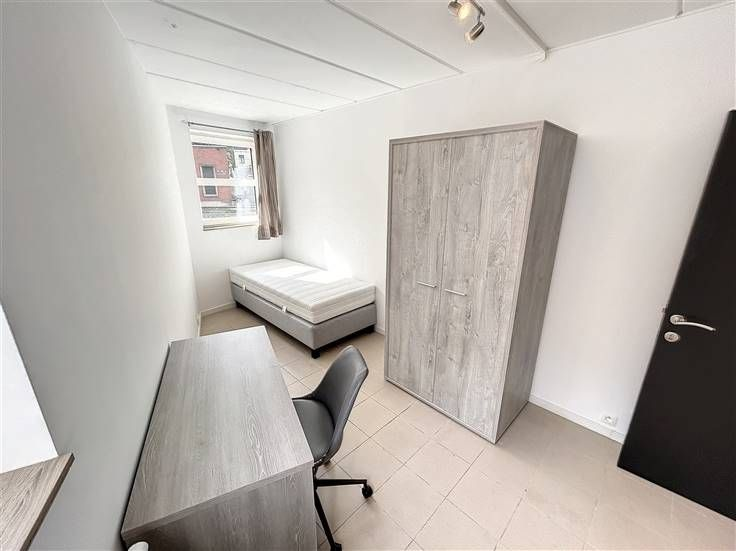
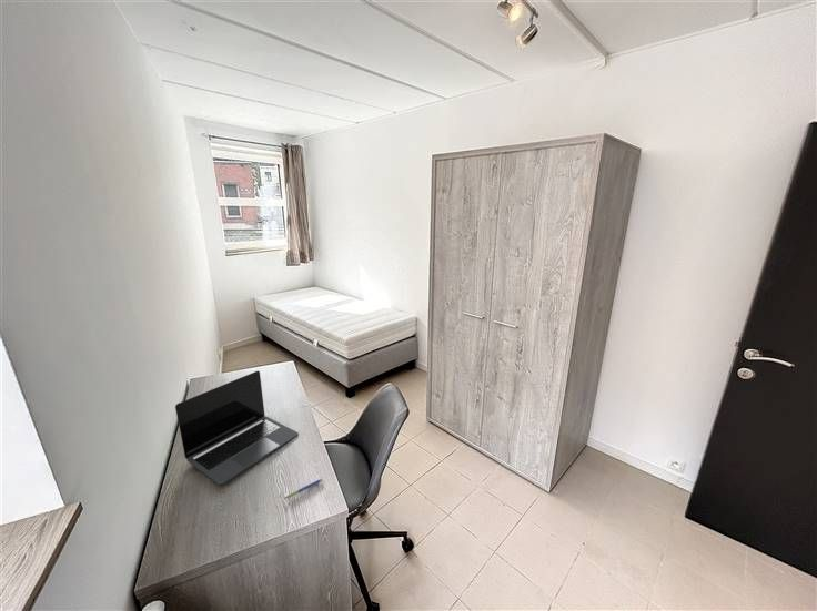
+ pen [283,478,323,500]
+ laptop [174,369,300,487]
